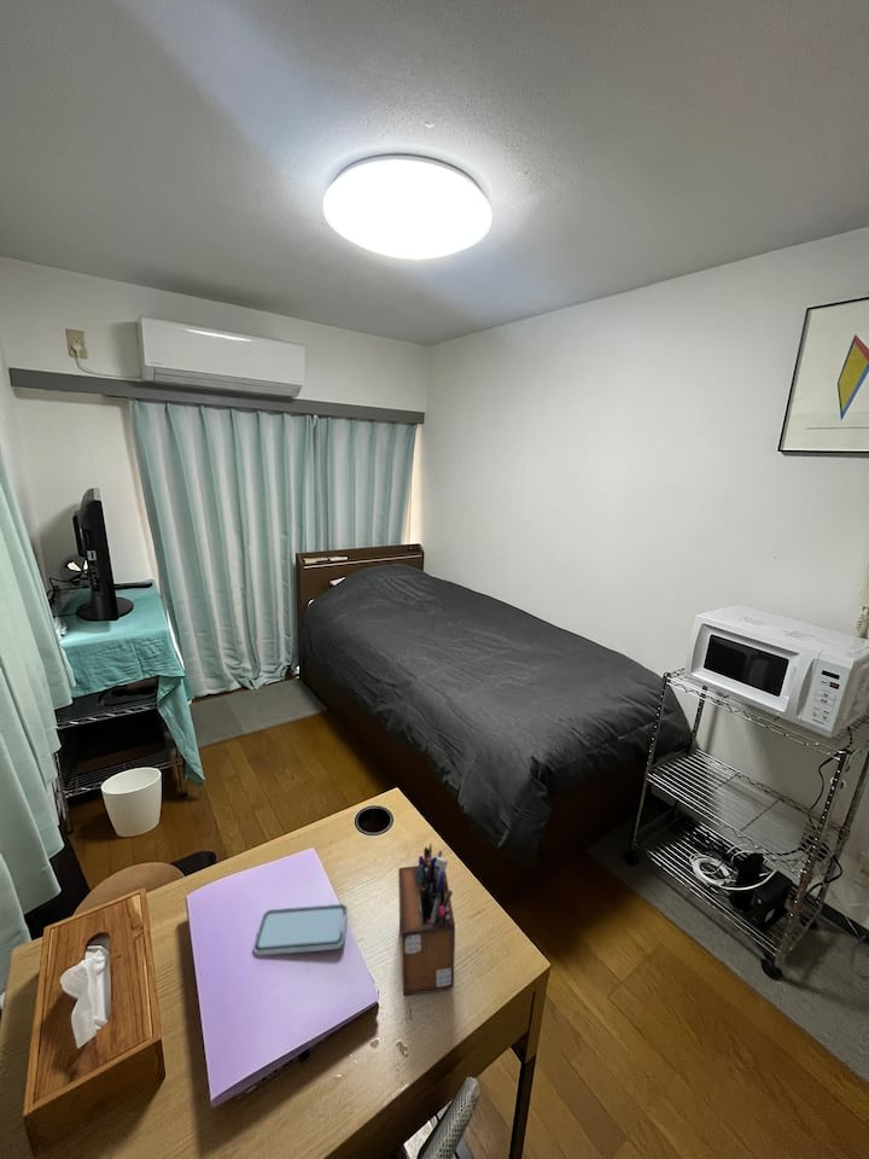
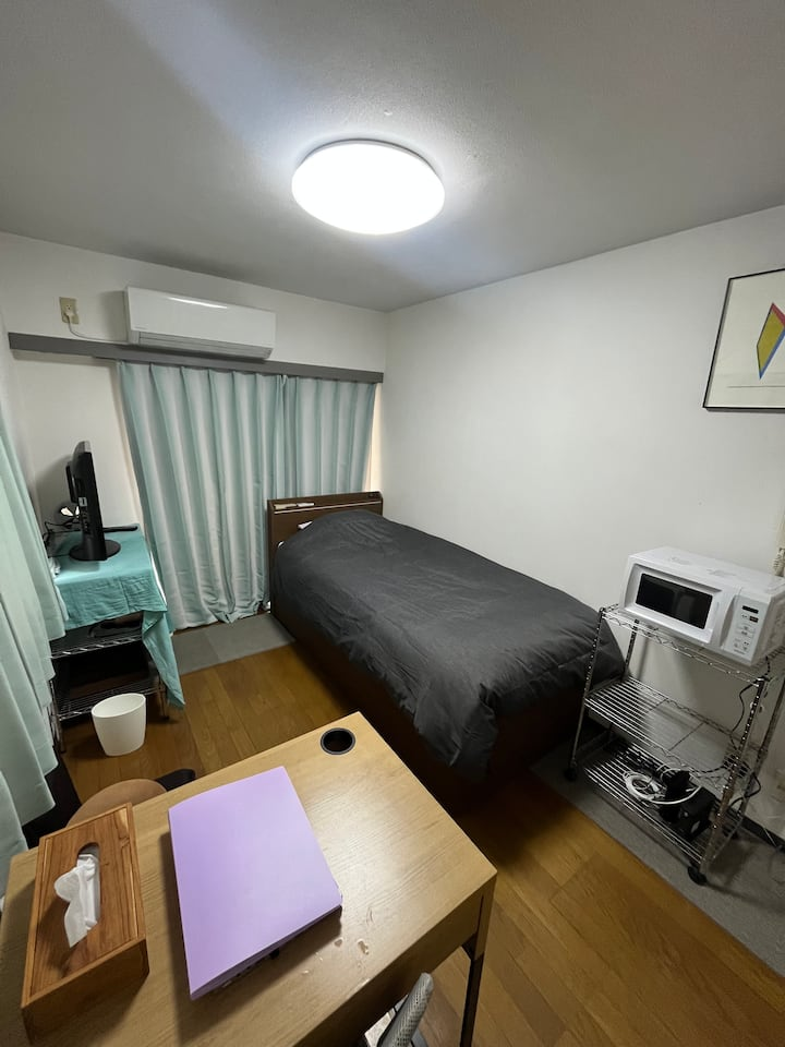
- smartphone [252,903,349,957]
- desk organizer [397,843,456,997]
